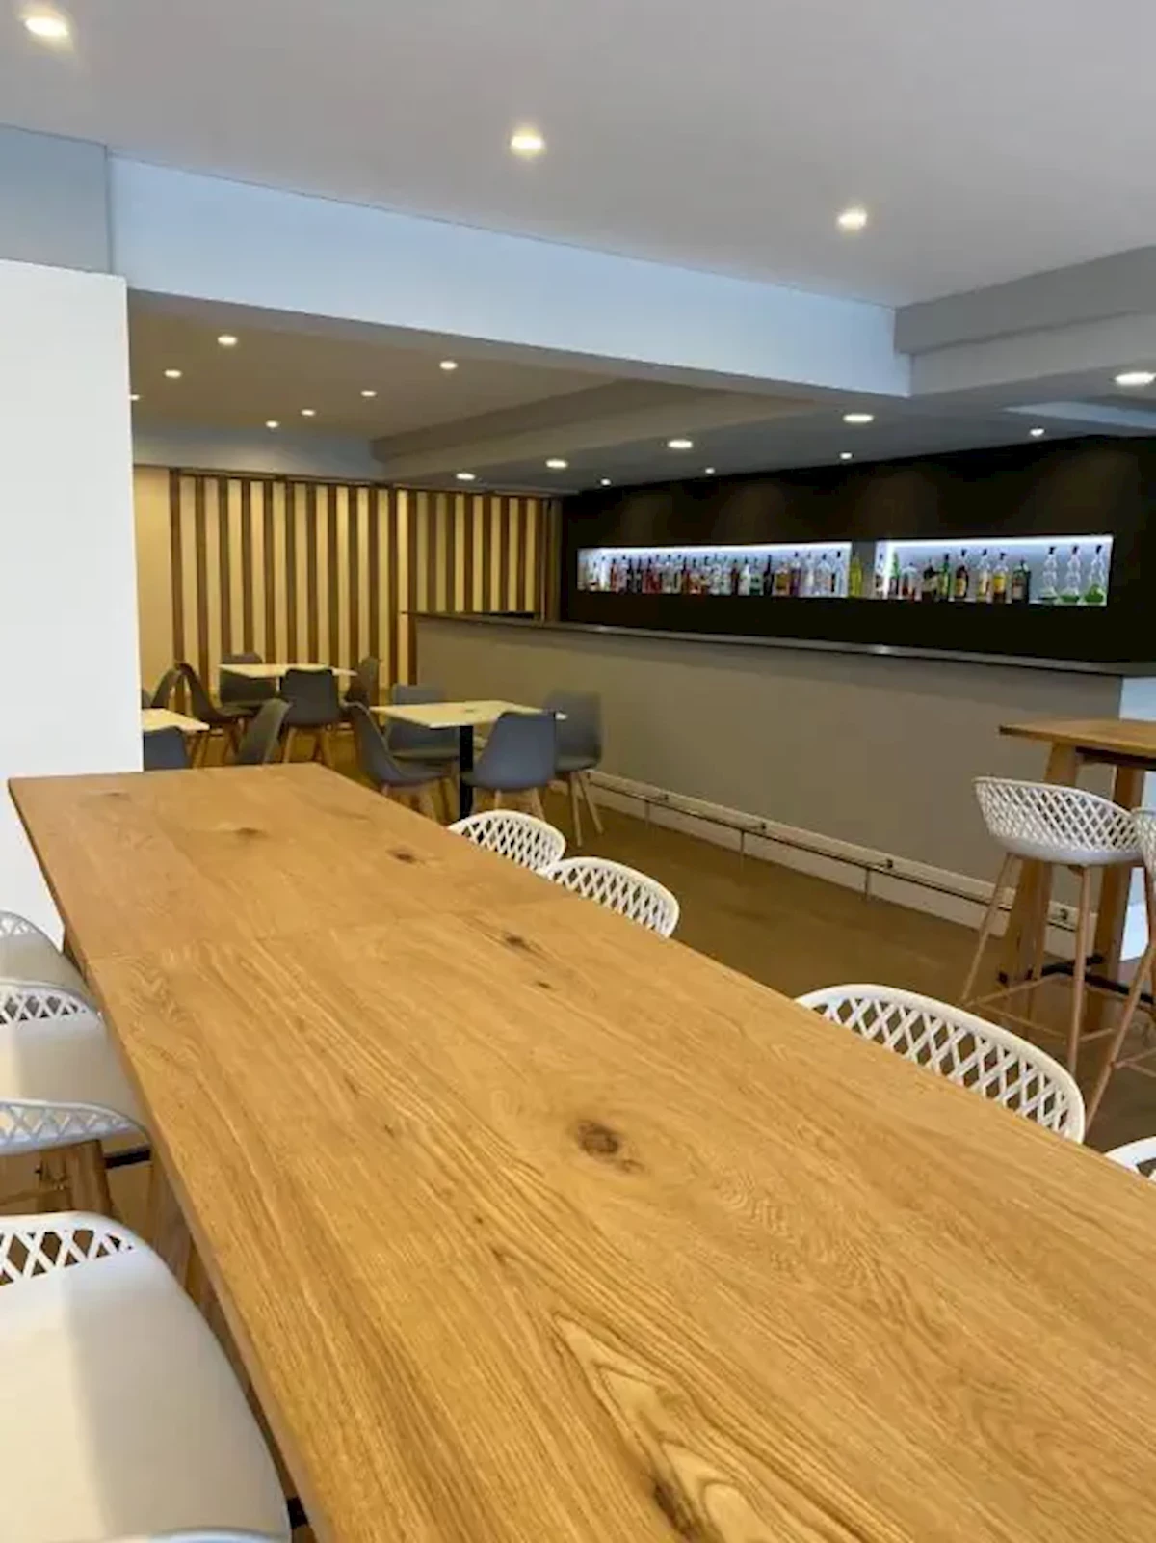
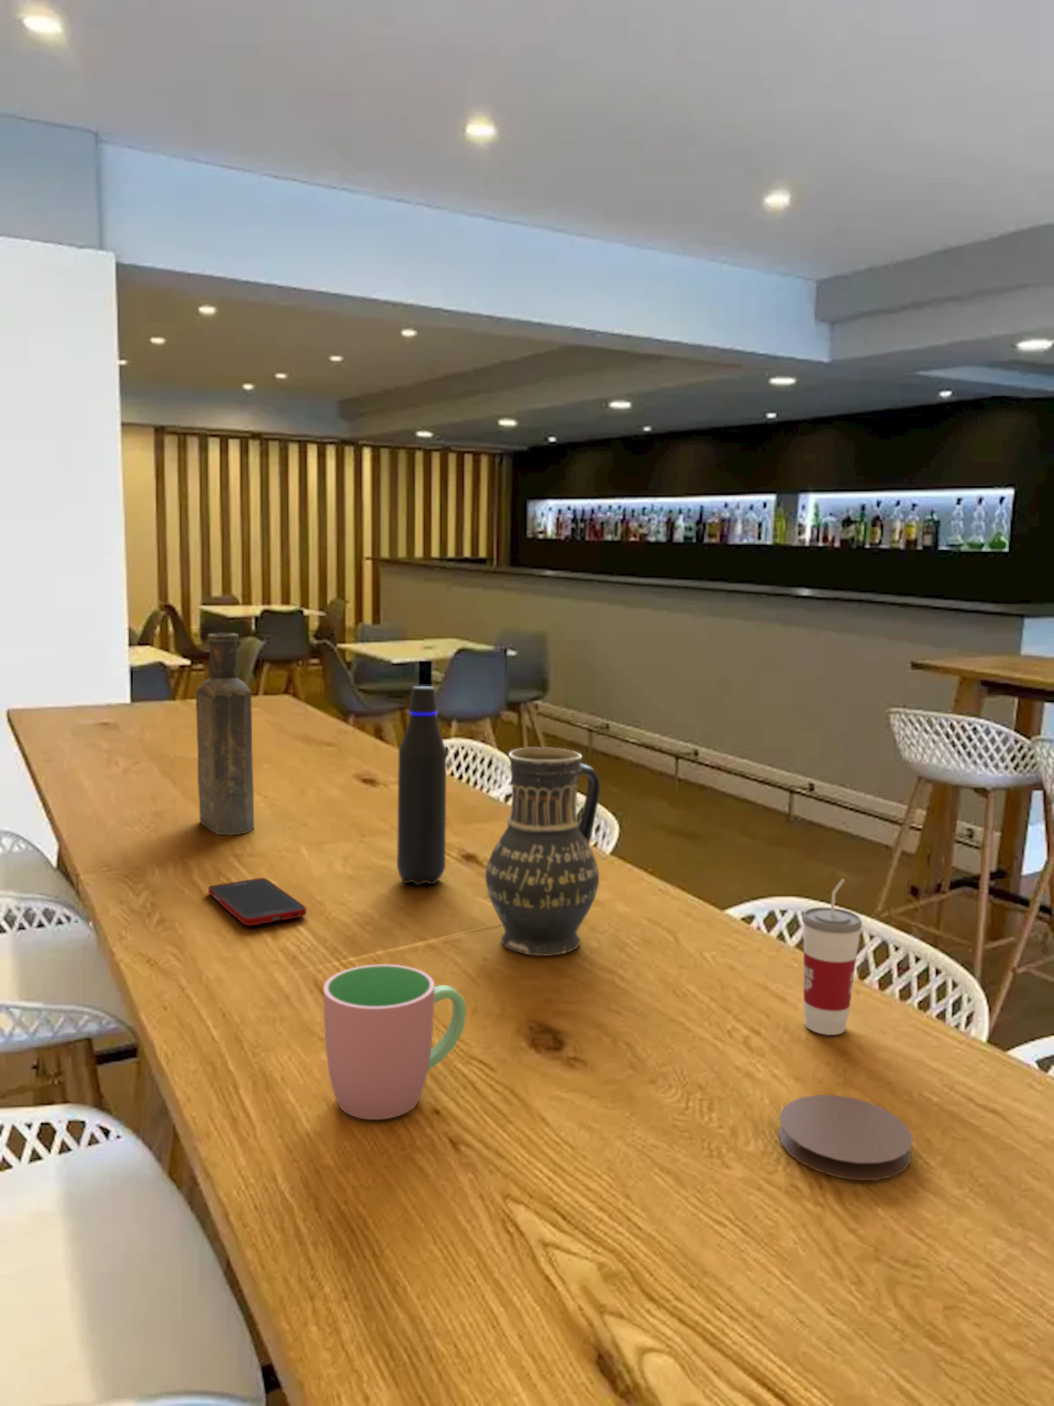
+ bottle [195,632,255,836]
+ vase [485,746,601,957]
+ coaster [777,1094,913,1181]
+ cup [802,878,862,1036]
+ cell phone [207,877,308,927]
+ cup [323,964,467,1120]
+ water bottle [396,685,447,887]
